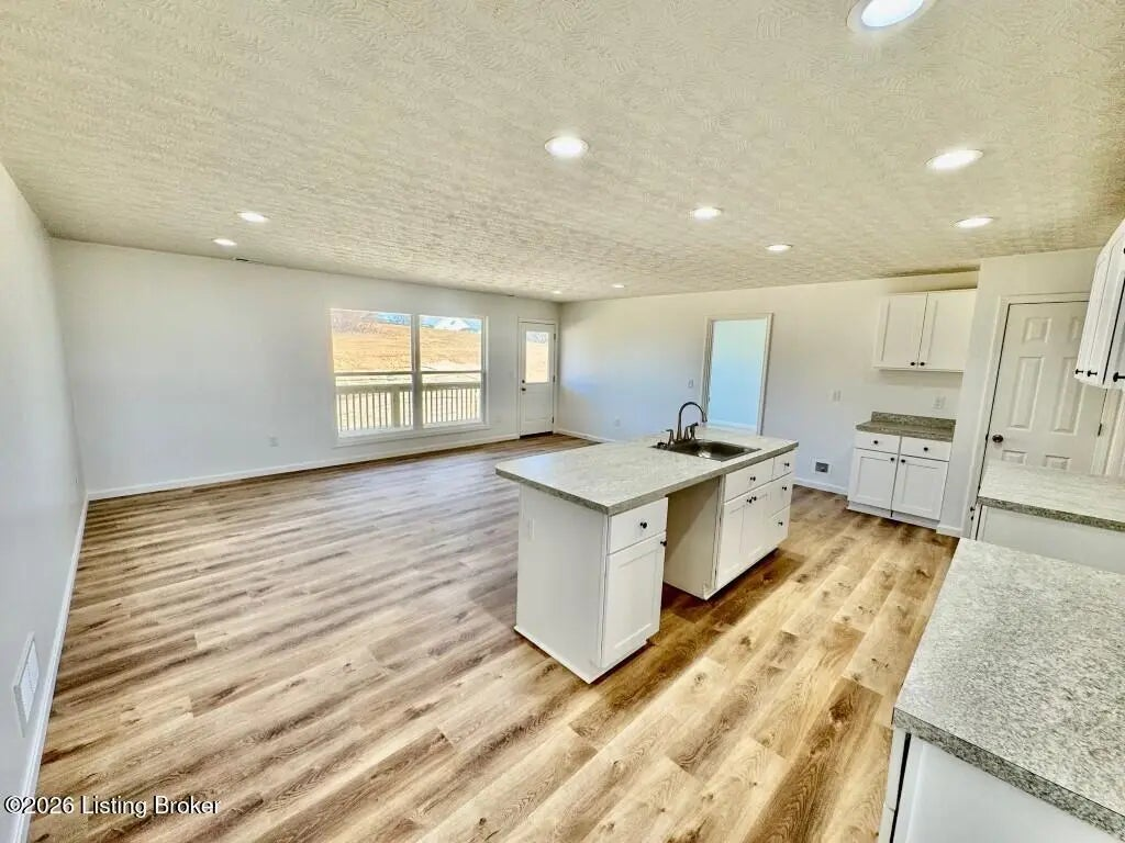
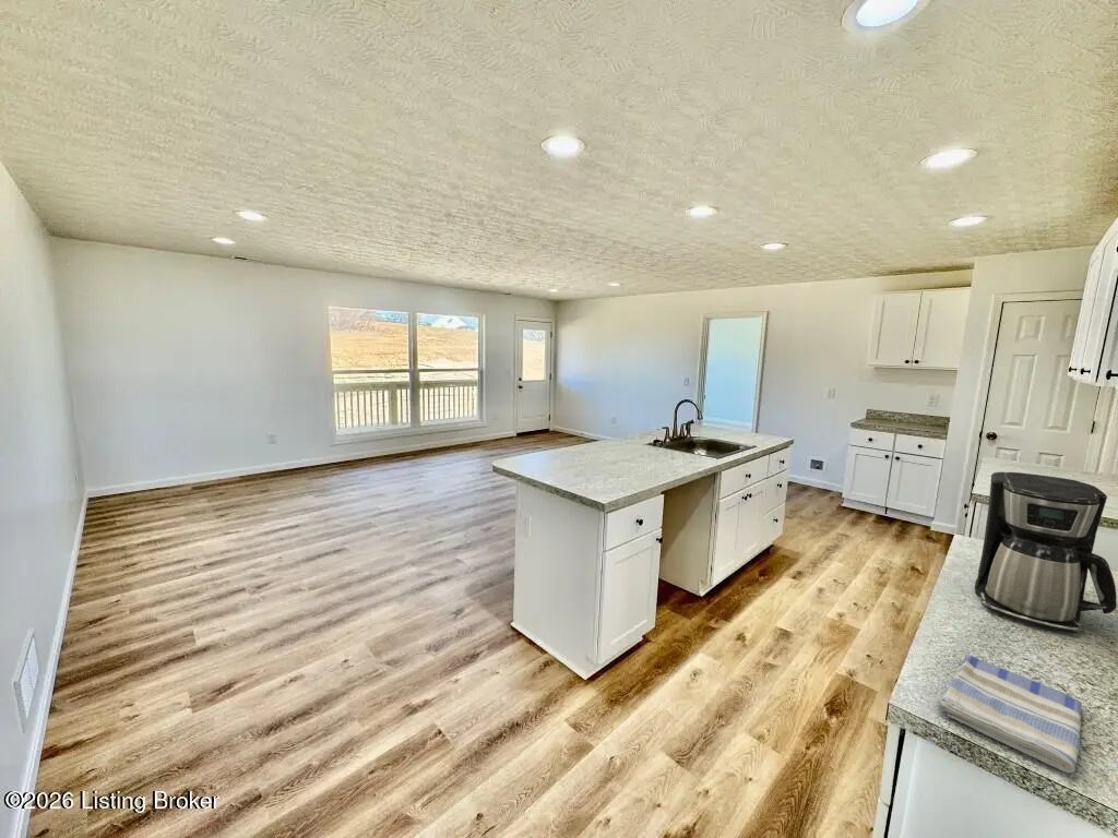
+ dish towel [933,653,1083,774]
+ coffee maker [974,471,1118,634]
